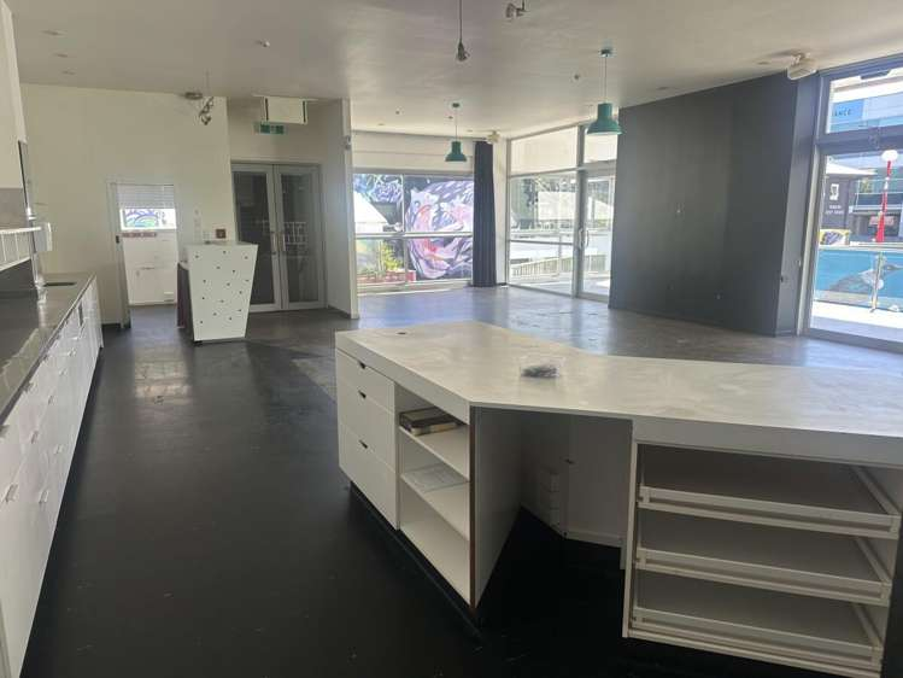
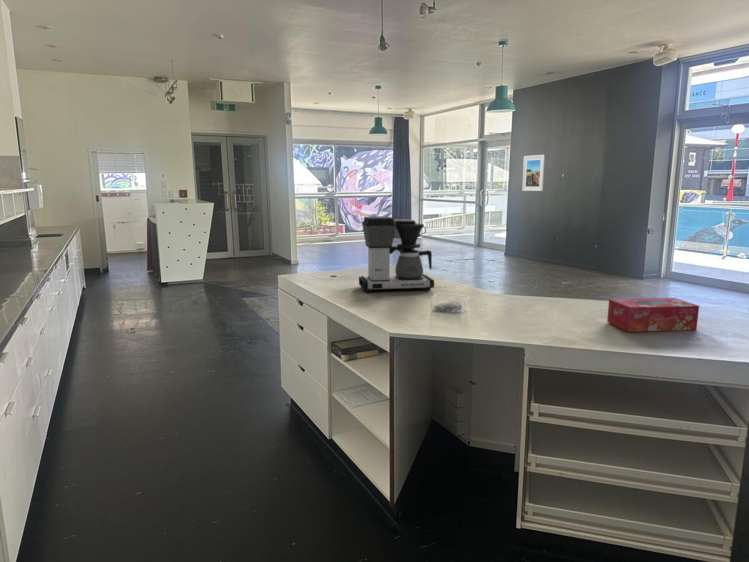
+ tissue box [606,297,700,333]
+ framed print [521,154,546,192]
+ coffee maker [358,215,435,293]
